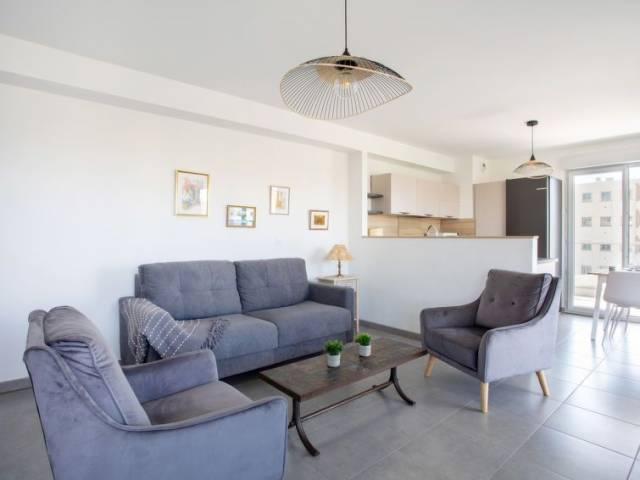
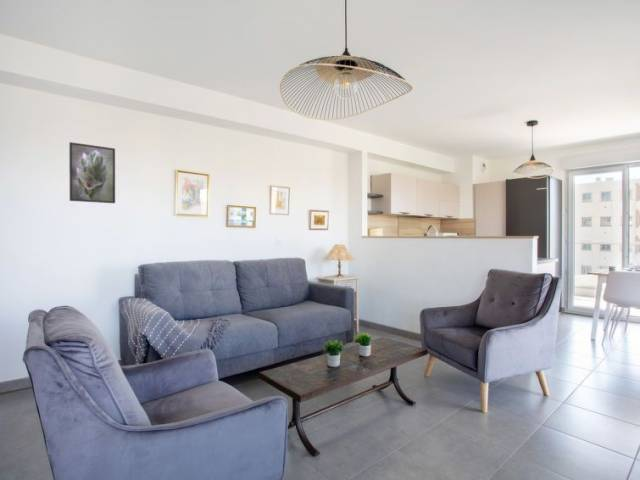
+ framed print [68,141,116,204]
